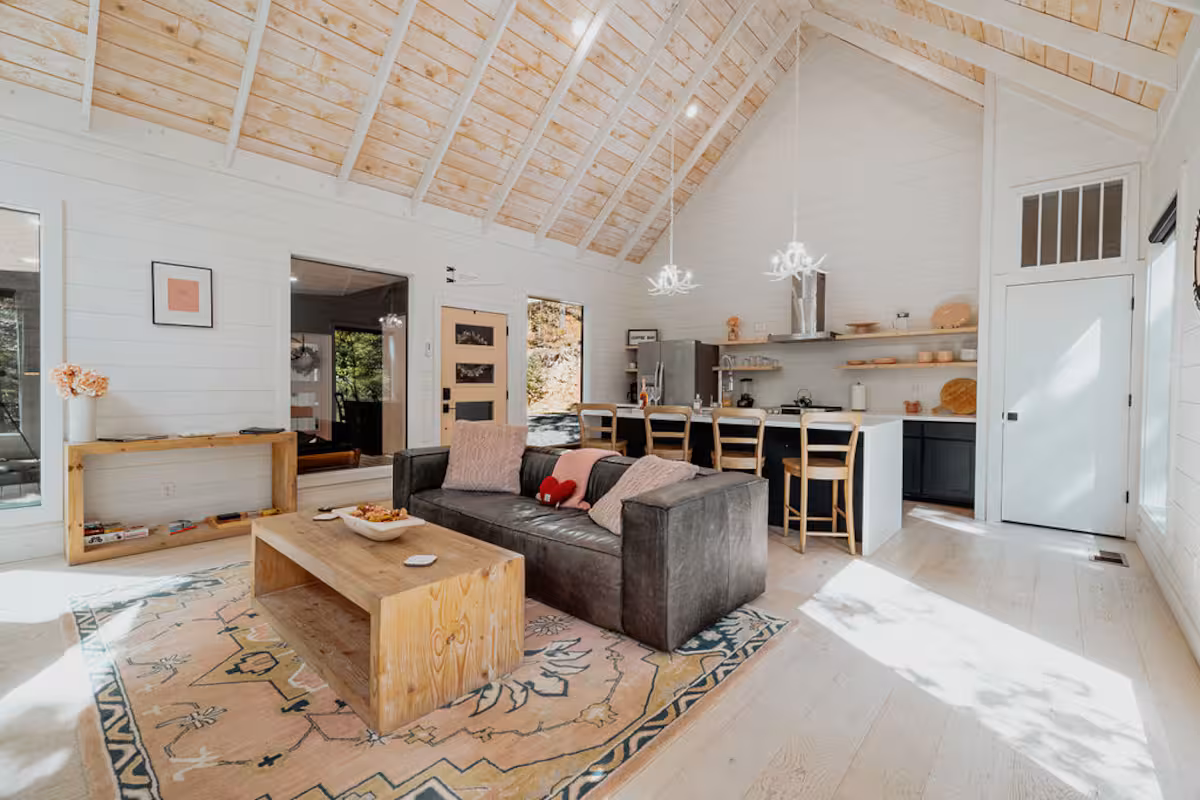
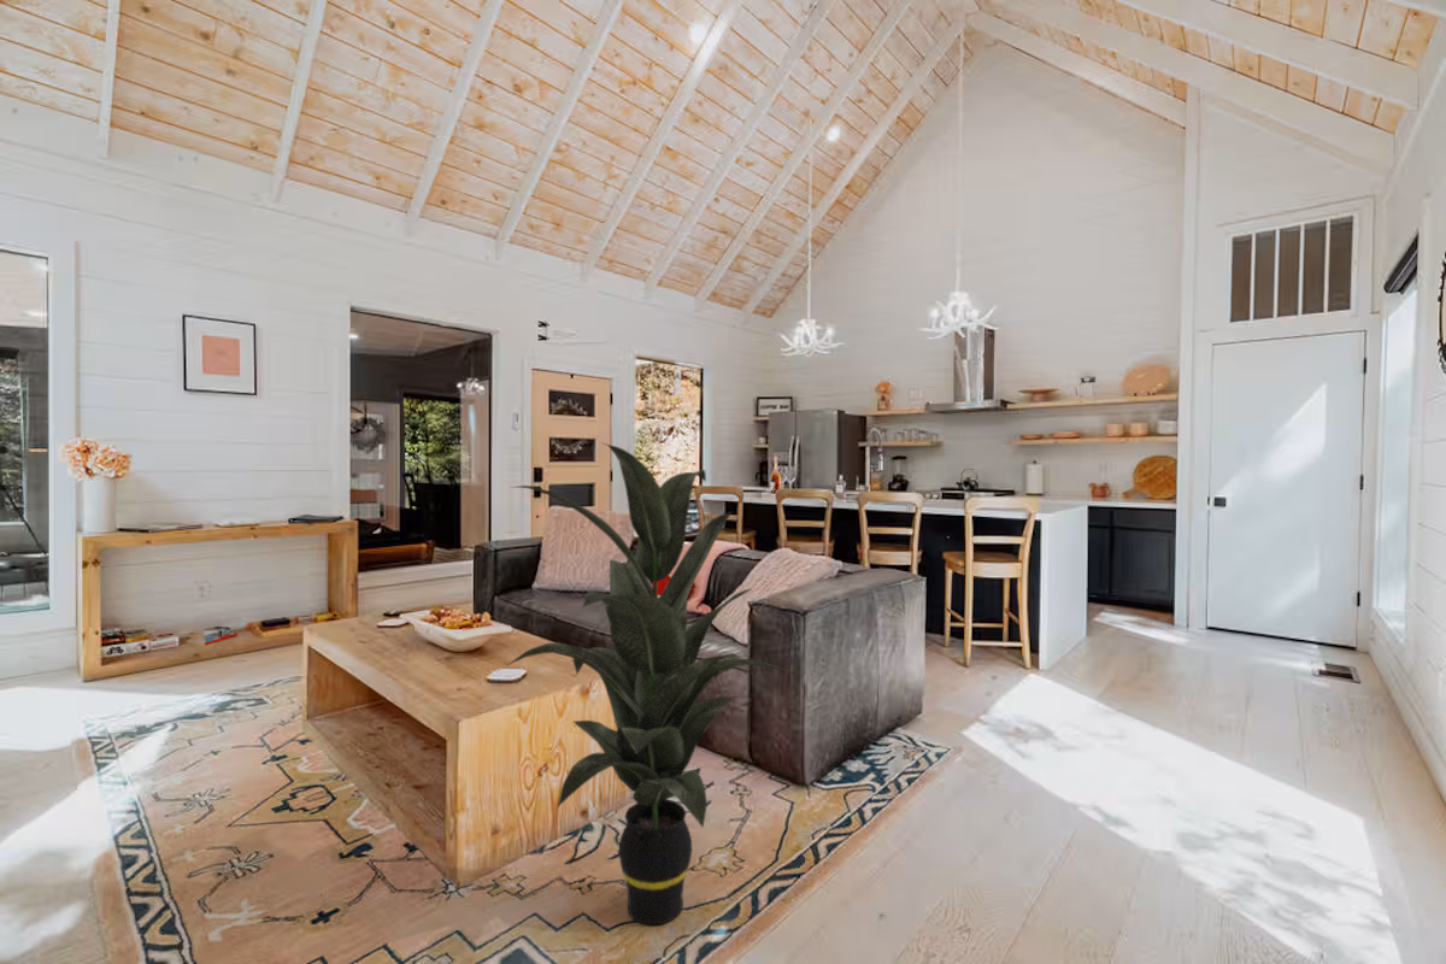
+ indoor plant [505,442,793,925]
